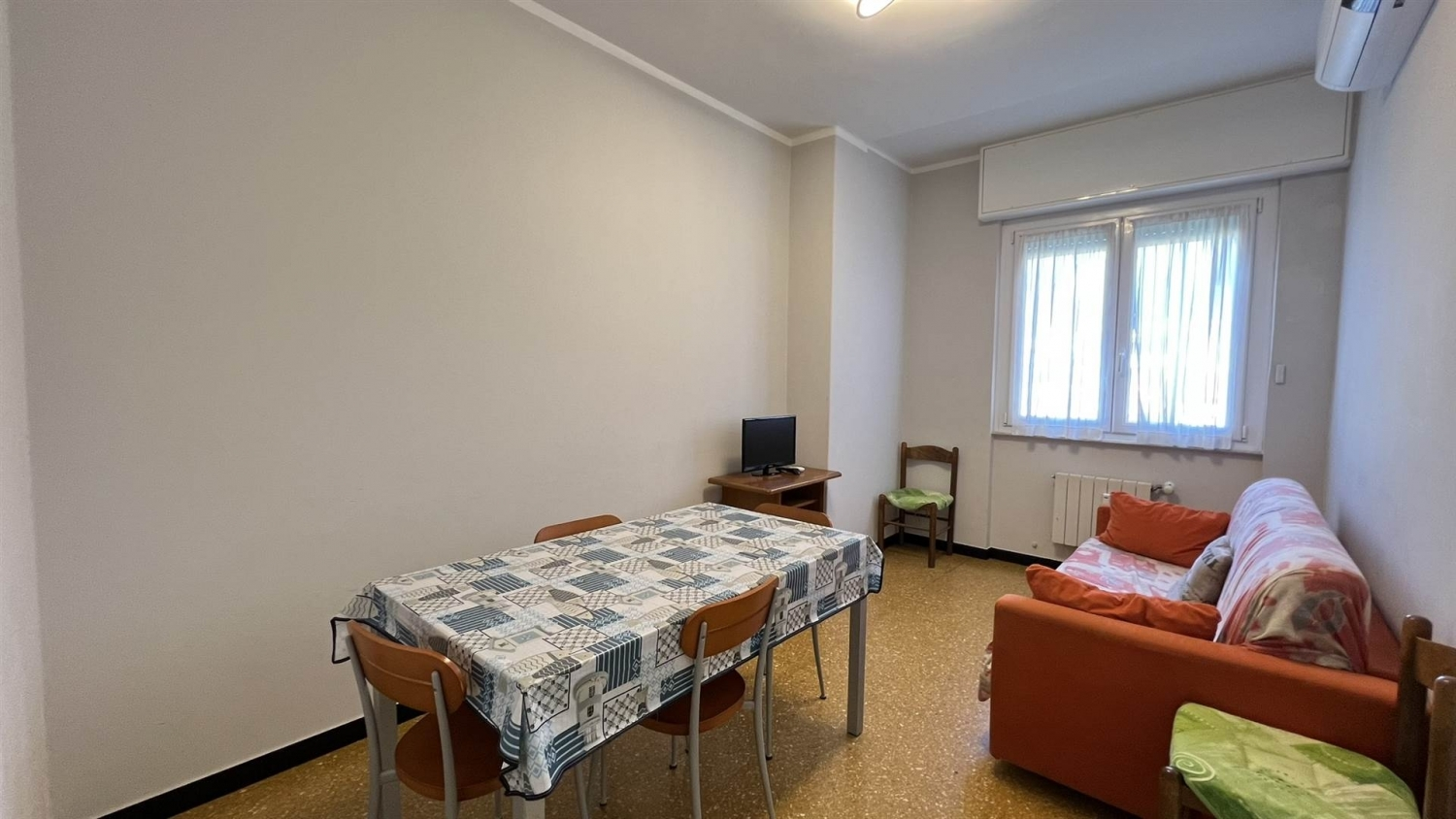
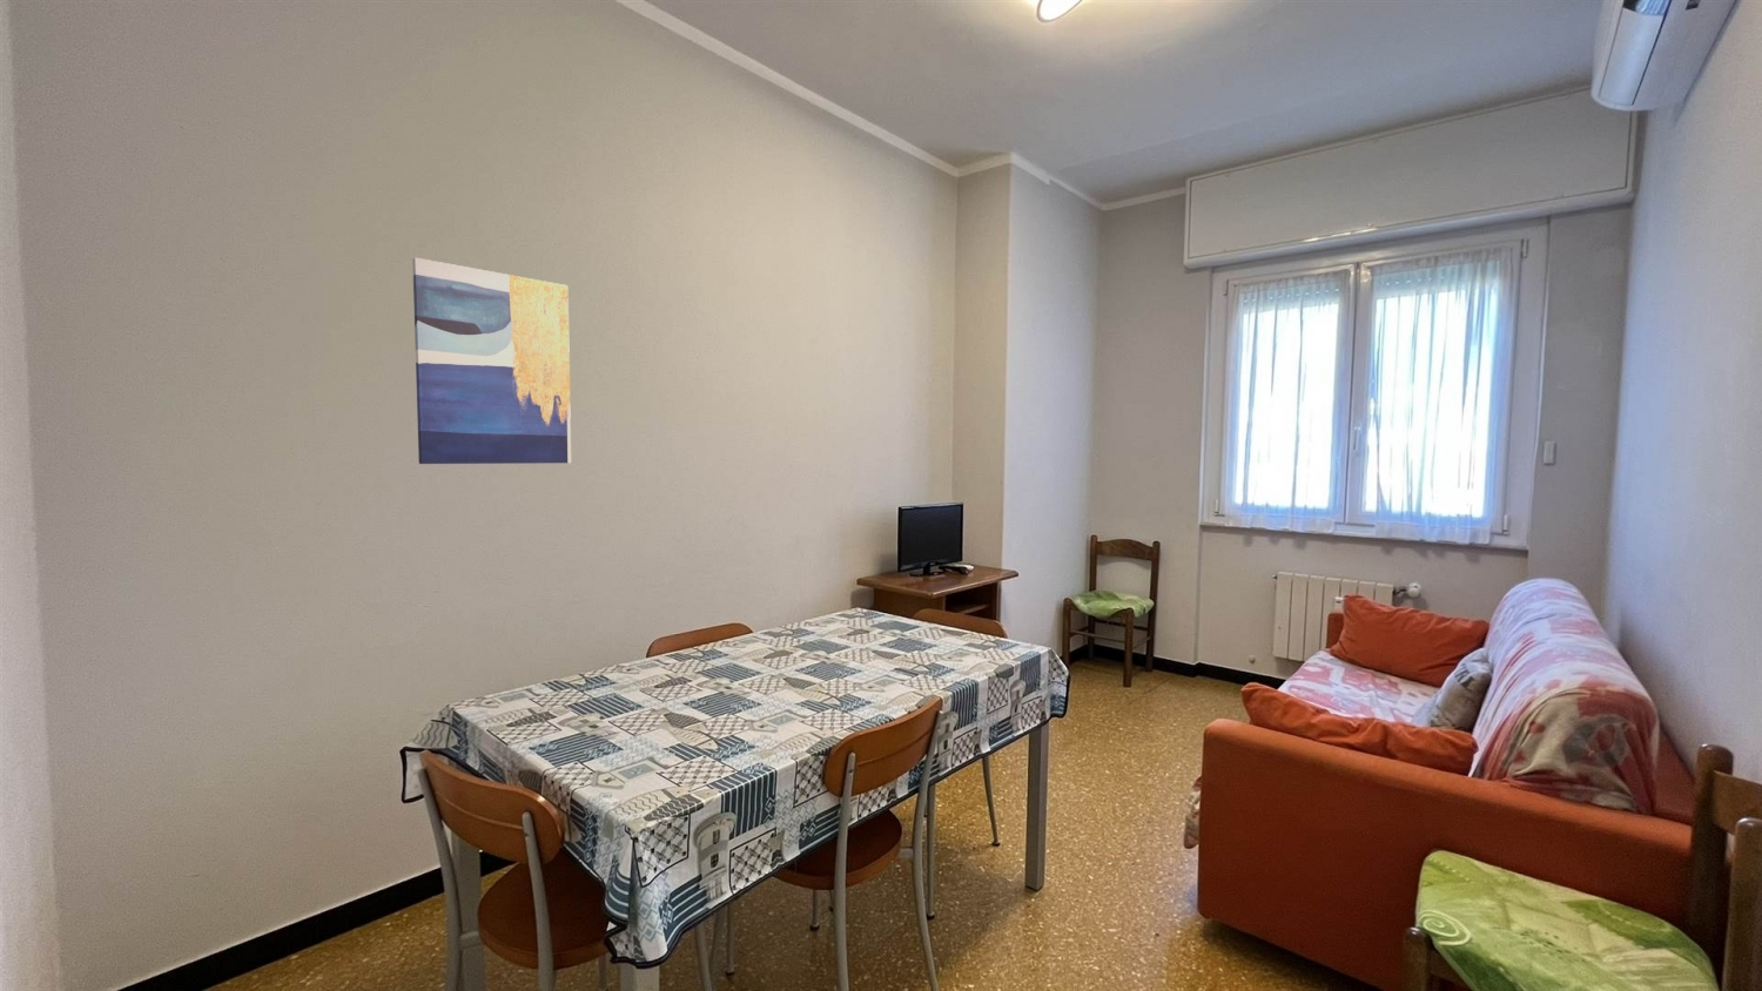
+ wall art [411,258,572,465]
